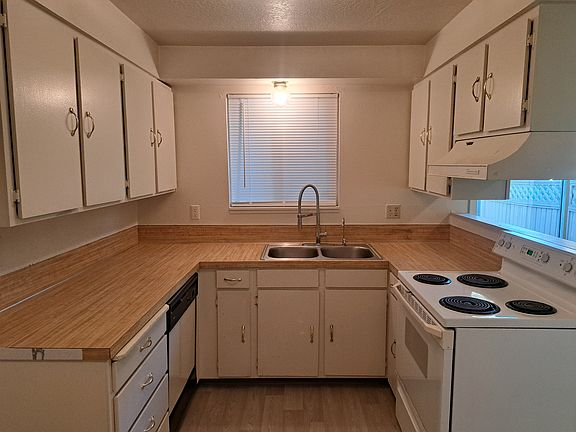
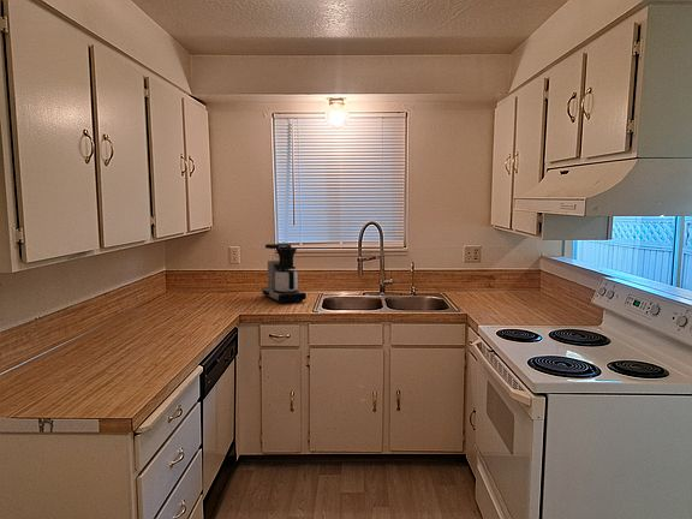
+ coffee maker [261,243,308,304]
